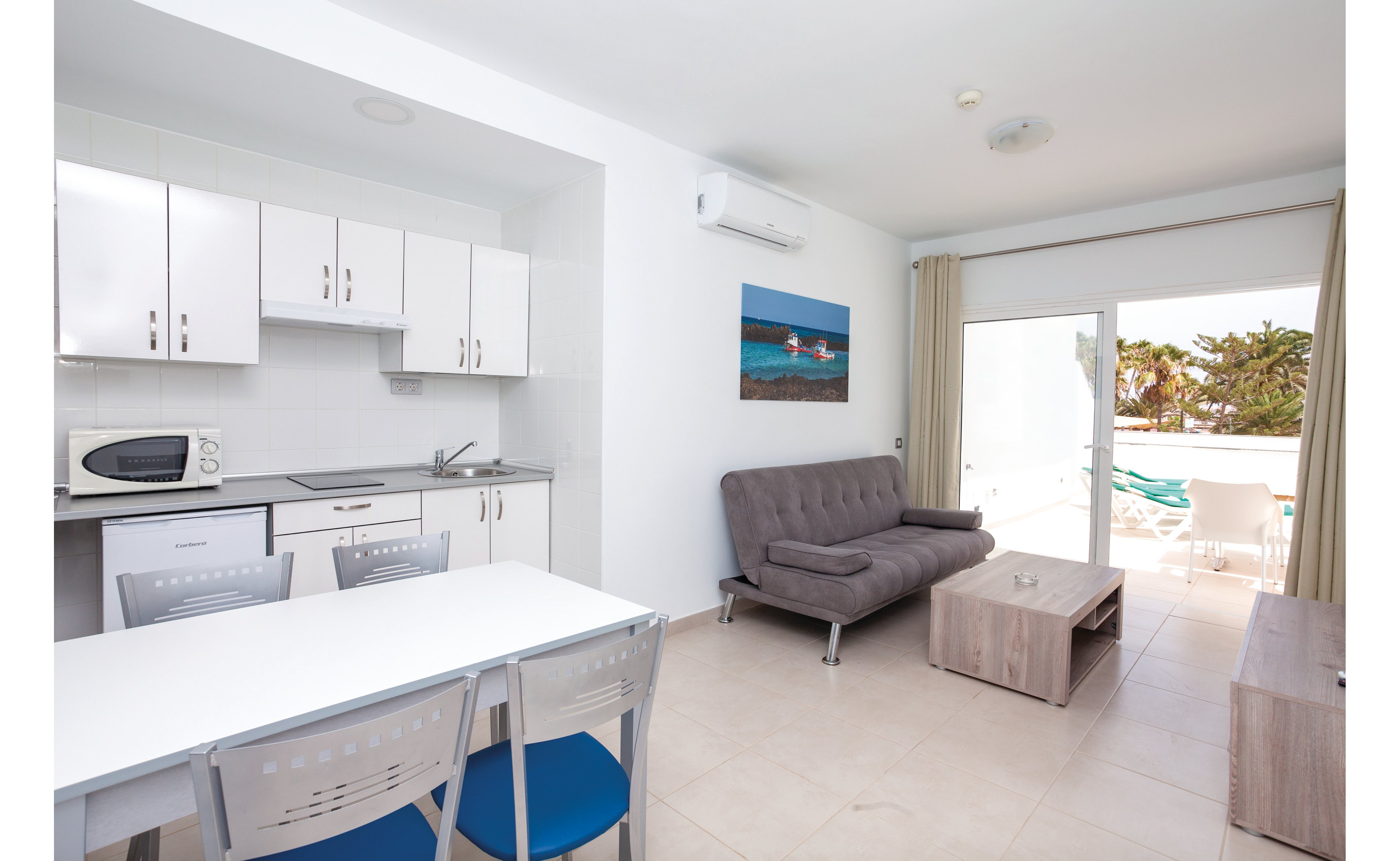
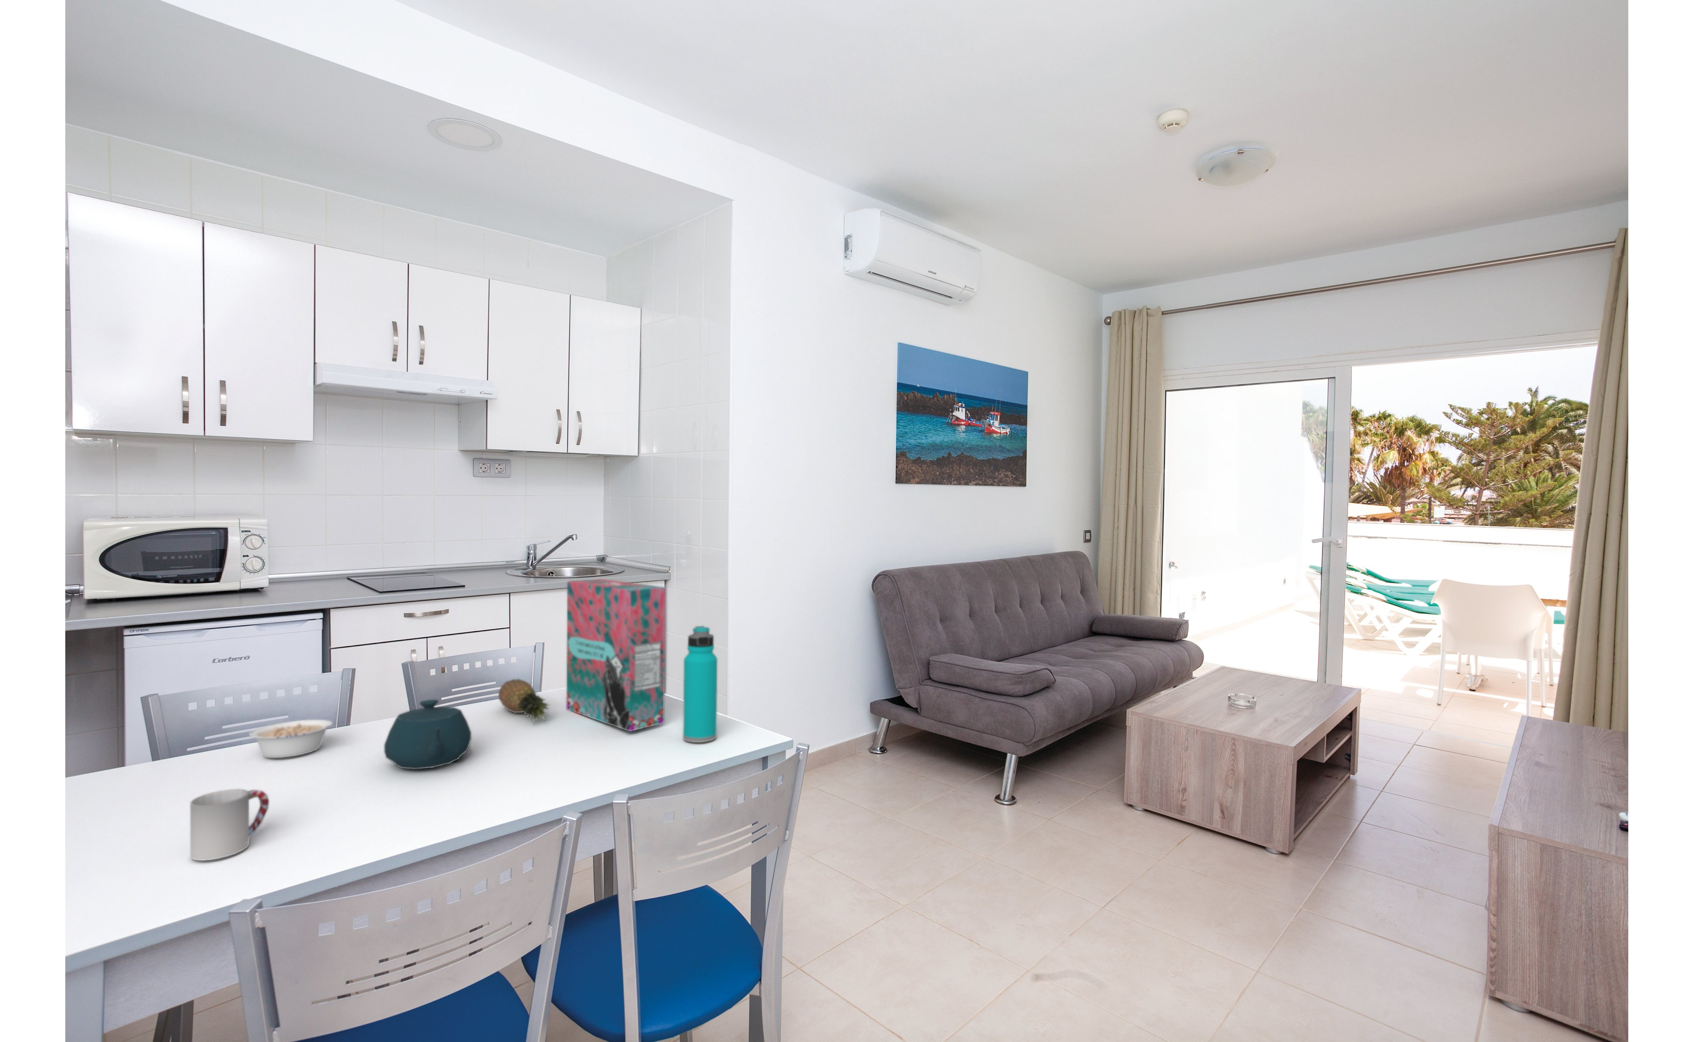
+ legume [249,719,344,759]
+ water bottle [682,626,718,743]
+ fruit [499,678,551,725]
+ cereal box [566,578,667,732]
+ cup [190,788,270,862]
+ teapot [384,700,472,770]
